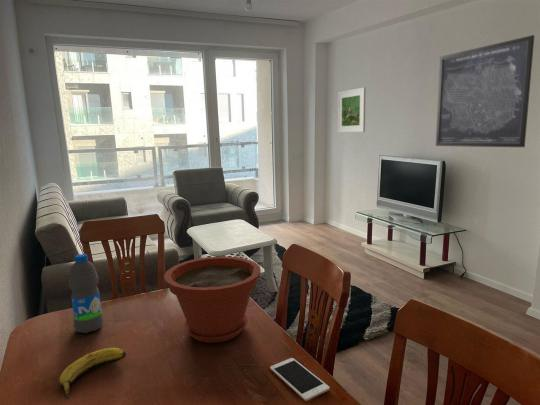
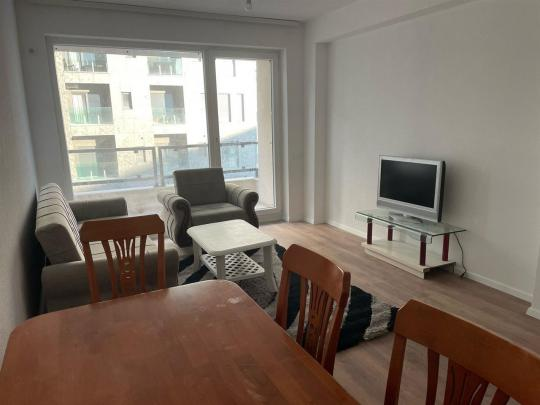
- plant pot [163,255,262,344]
- banana [58,347,127,400]
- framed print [337,86,367,134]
- water bottle [68,253,104,334]
- cell phone [269,357,331,402]
- wall art [435,34,535,148]
